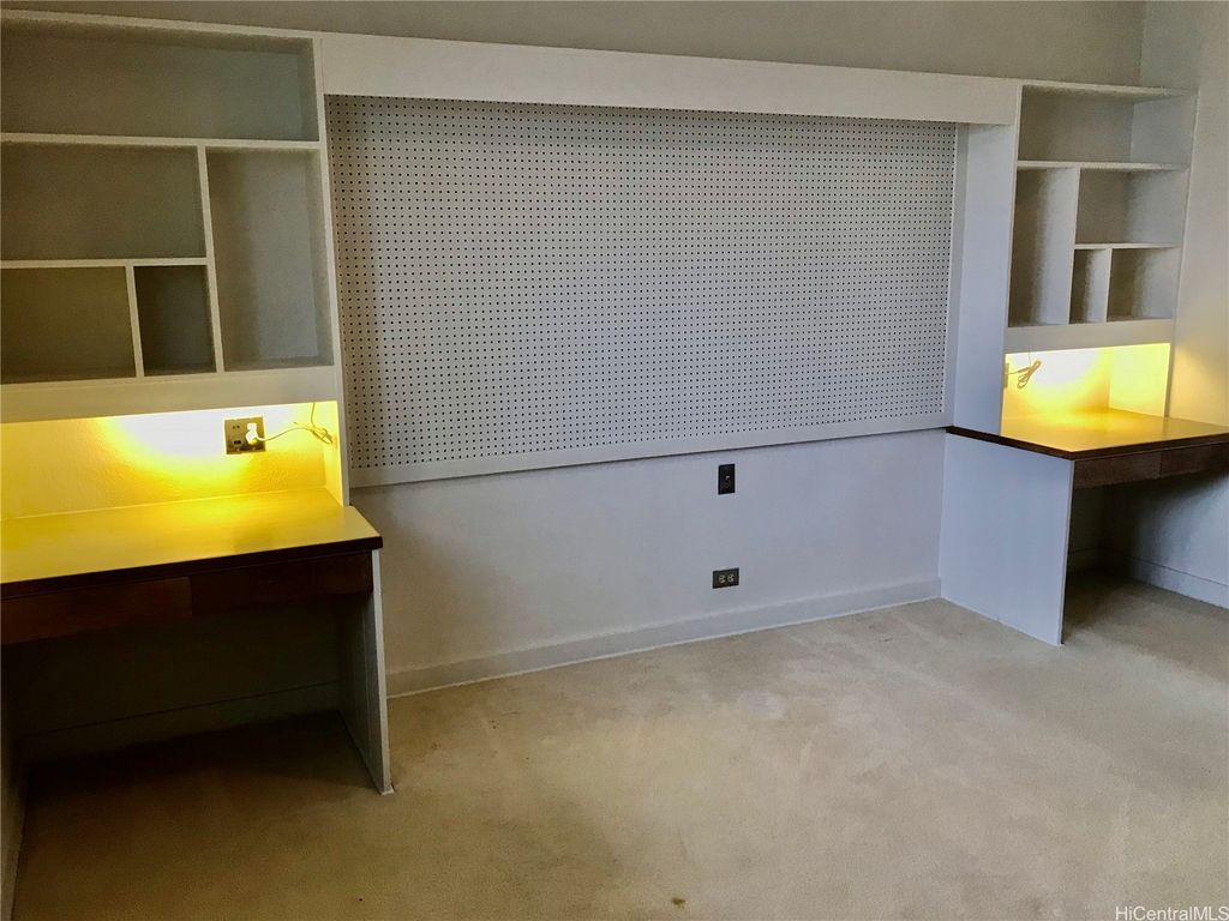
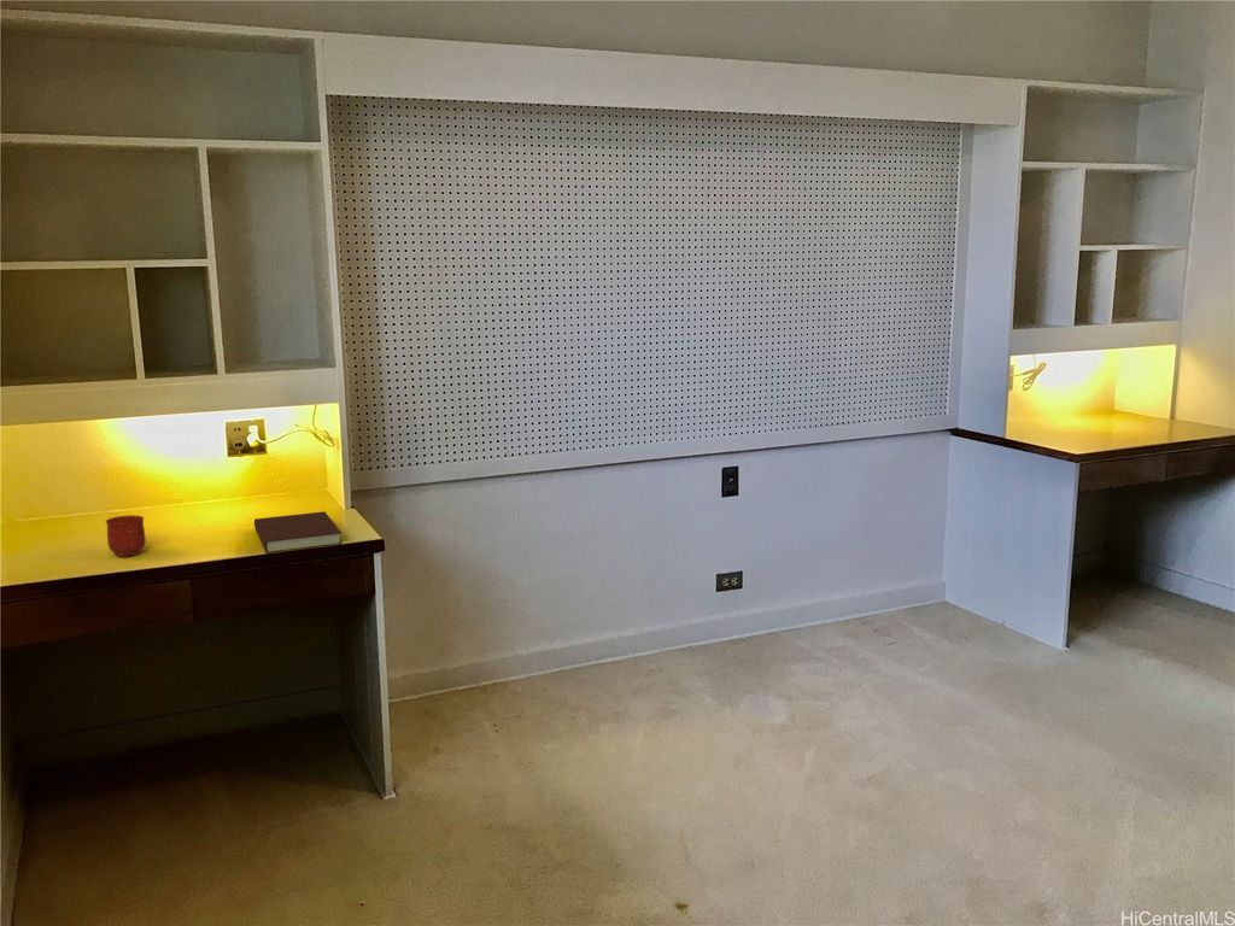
+ mug [105,514,147,558]
+ notebook [253,510,344,555]
